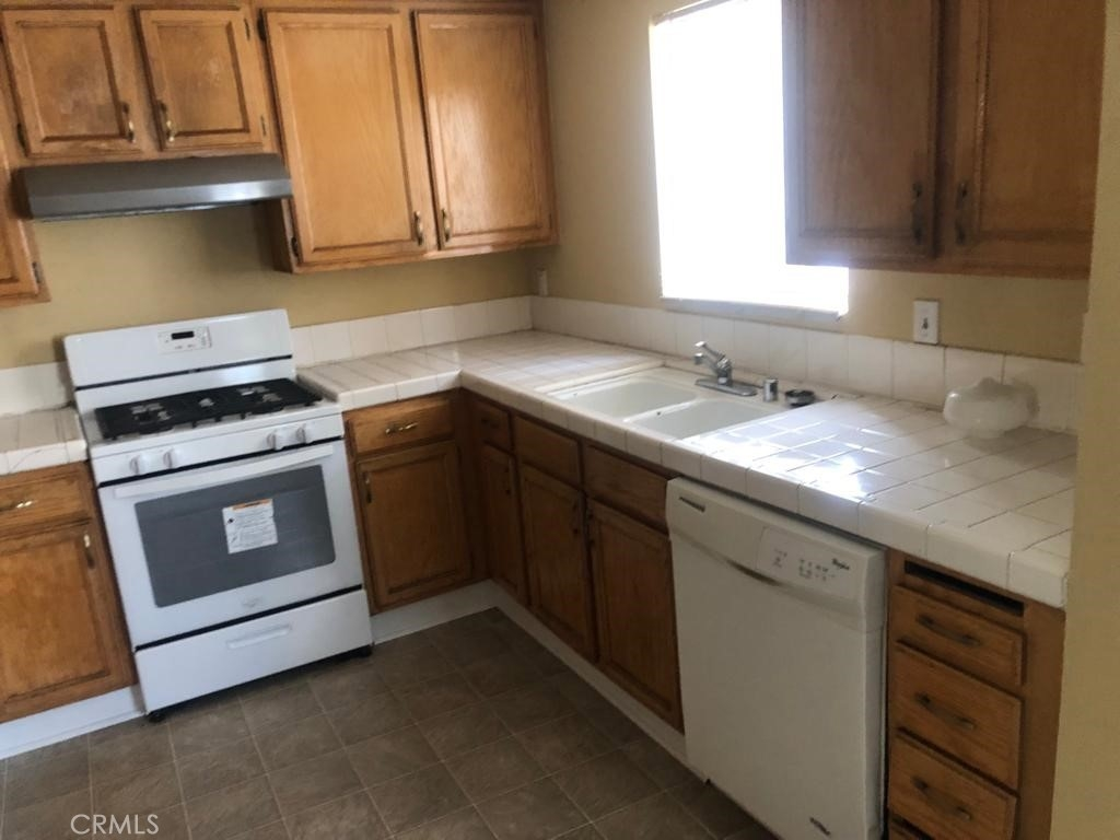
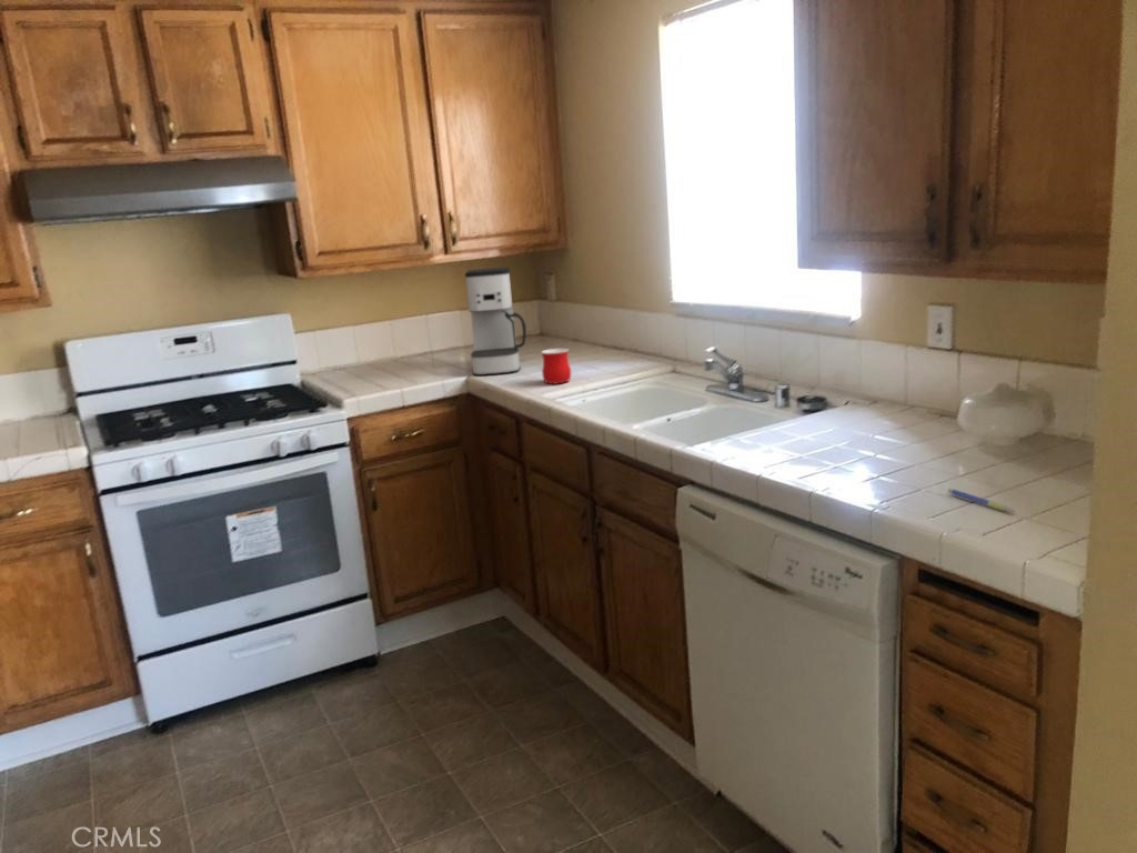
+ mug [540,348,572,385]
+ pen [947,488,1017,513]
+ coffee maker [464,265,527,377]
